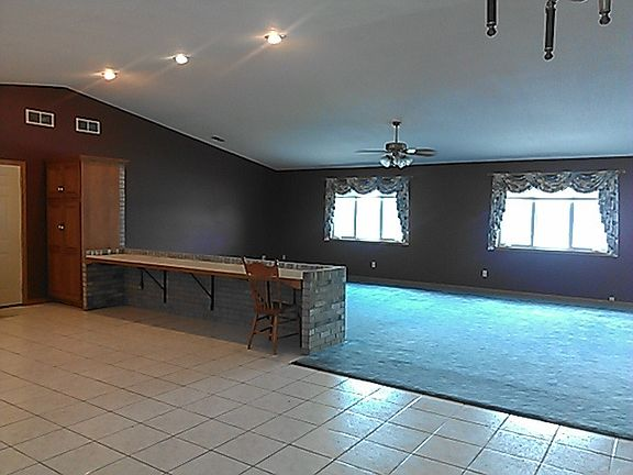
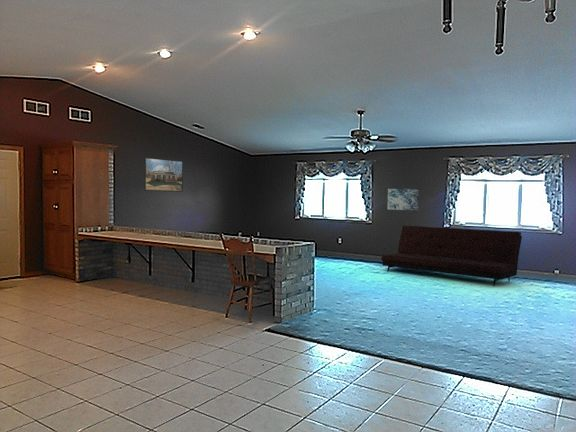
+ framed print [143,156,184,193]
+ wall art [387,188,420,211]
+ sofa [380,225,523,287]
